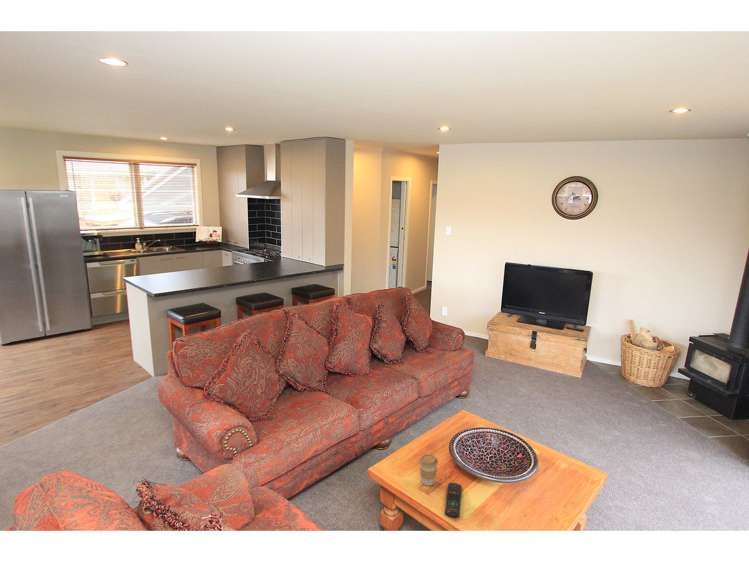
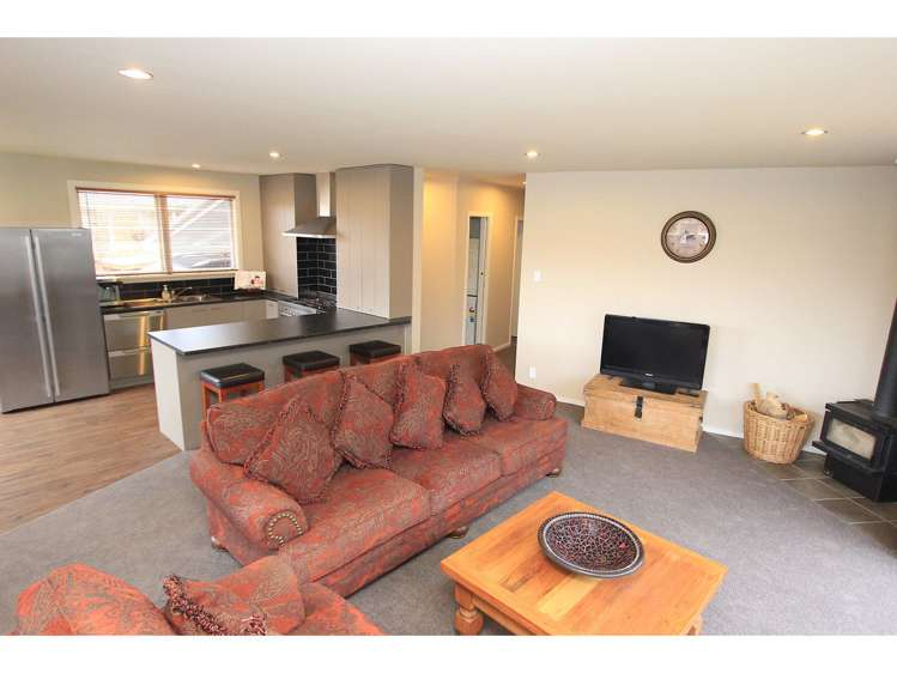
- coffee cup [418,453,439,487]
- remote control [444,482,463,519]
